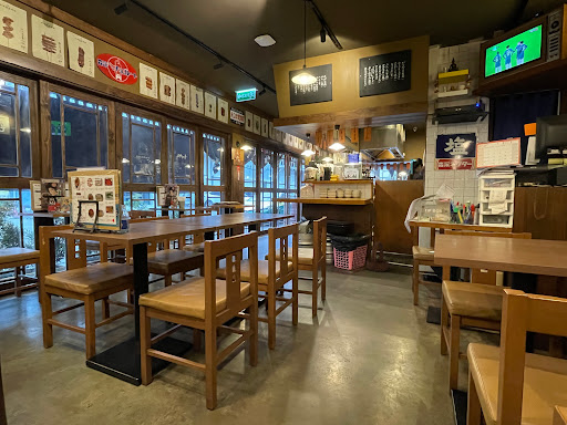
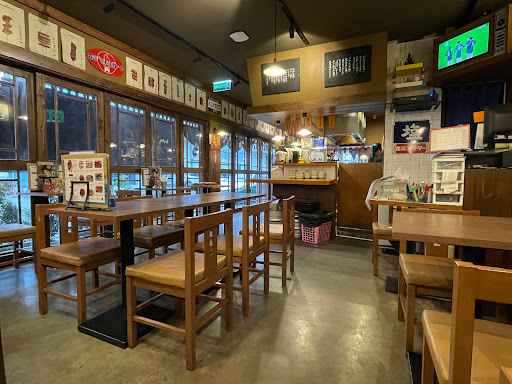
- basket [365,241,390,272]
